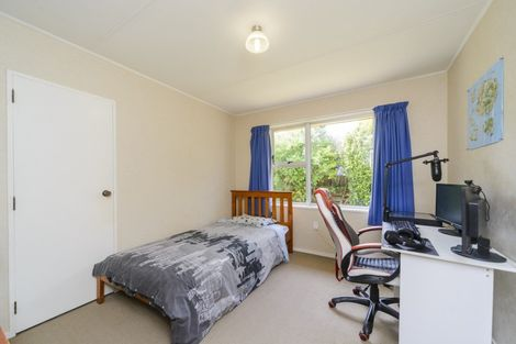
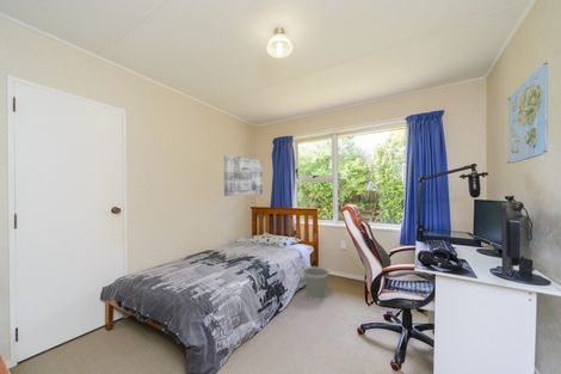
+ wastebasket [302,265,331,302]
+ wall art [223,154,264,197]
